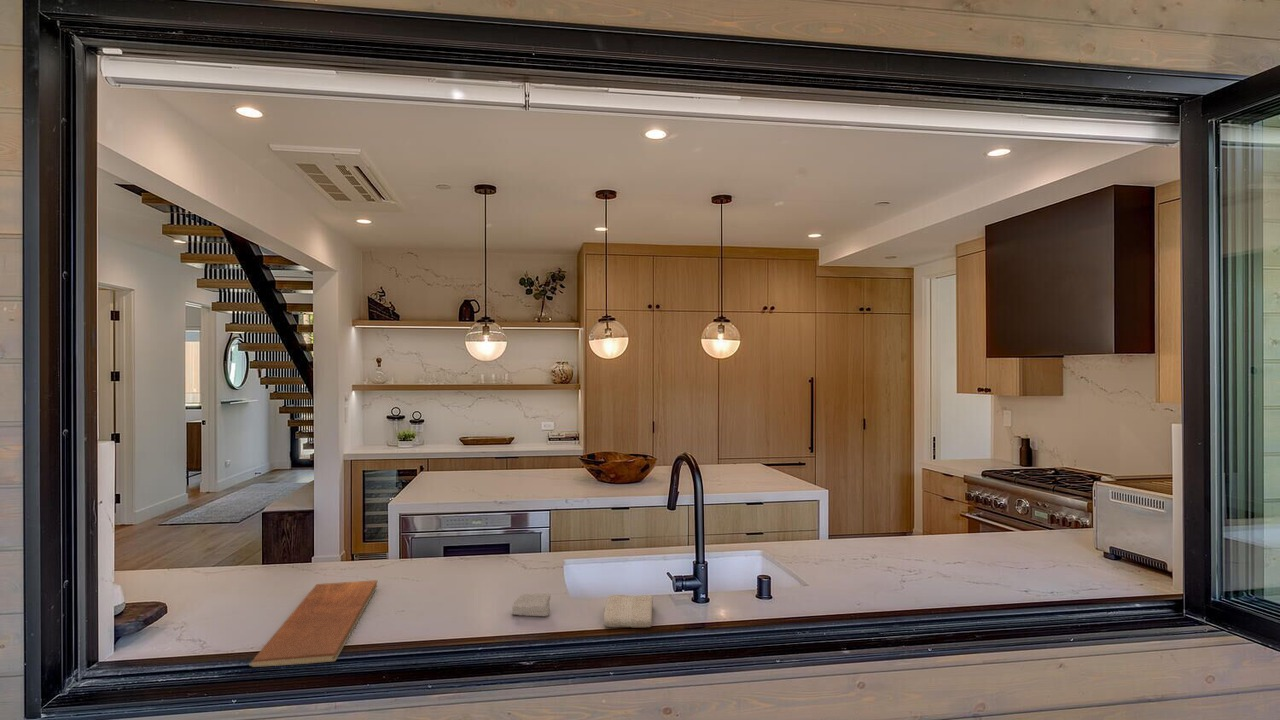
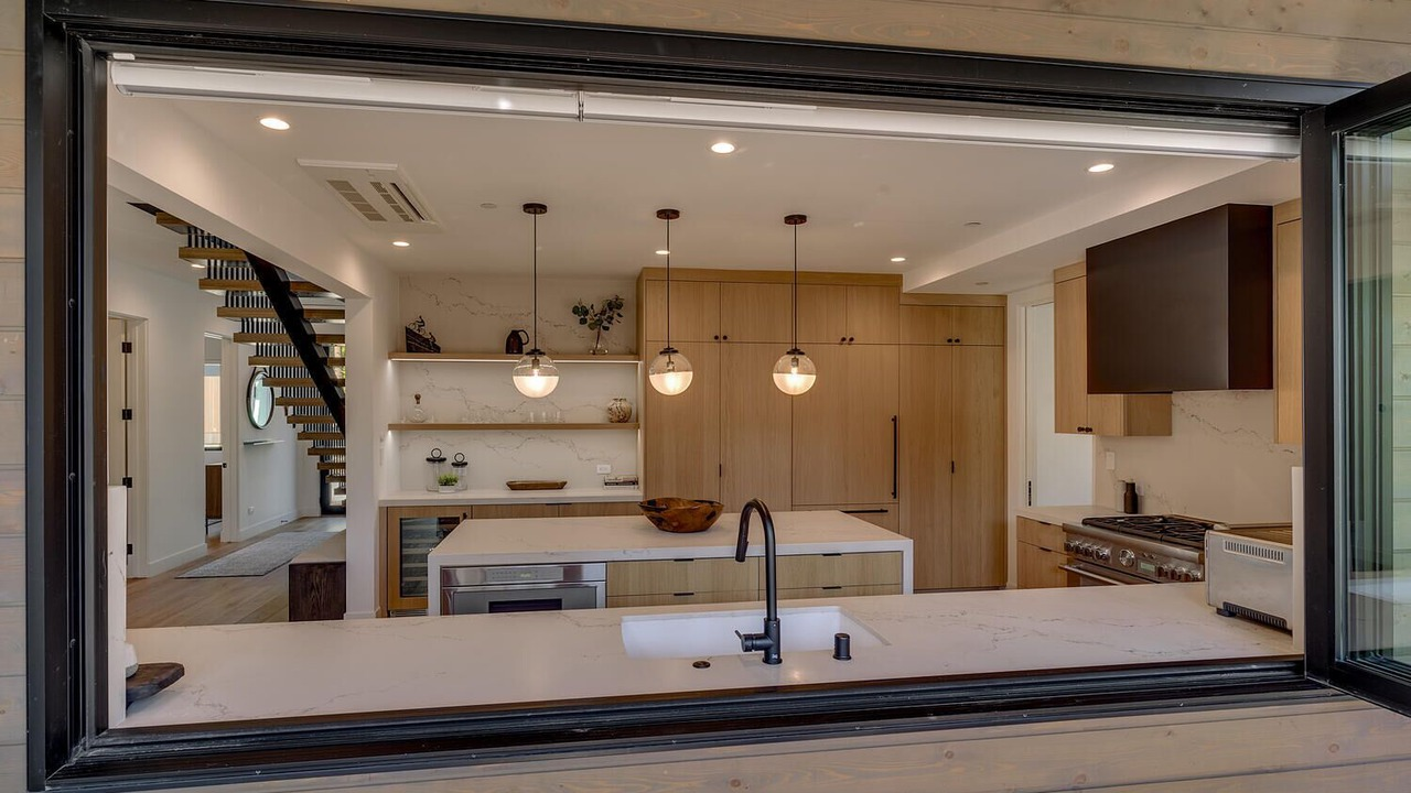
- chopping board [249,579,379,668]
- washcloth [603,594,654,628]
- soap bar [511,592,552,617]
